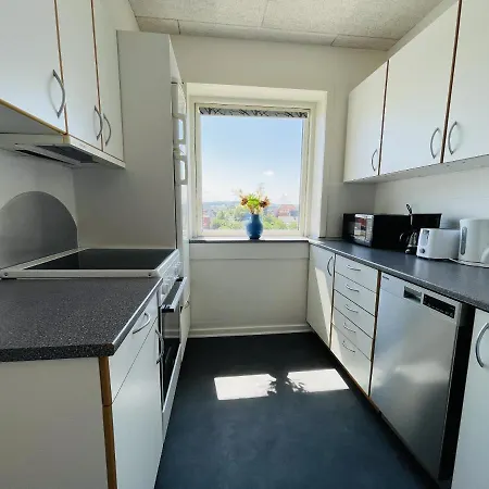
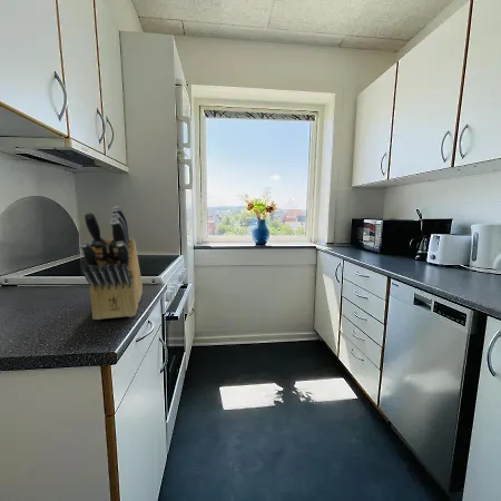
+ knife block [78,205,144,321]
